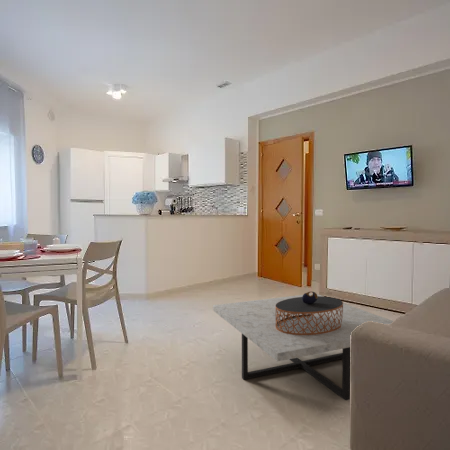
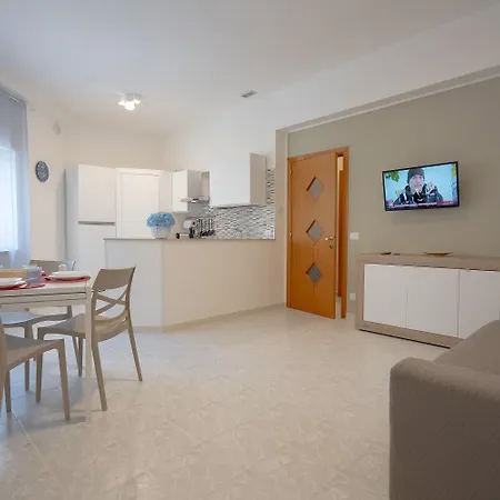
- coffee table [212,293,394,401]
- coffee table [276,291,344,335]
